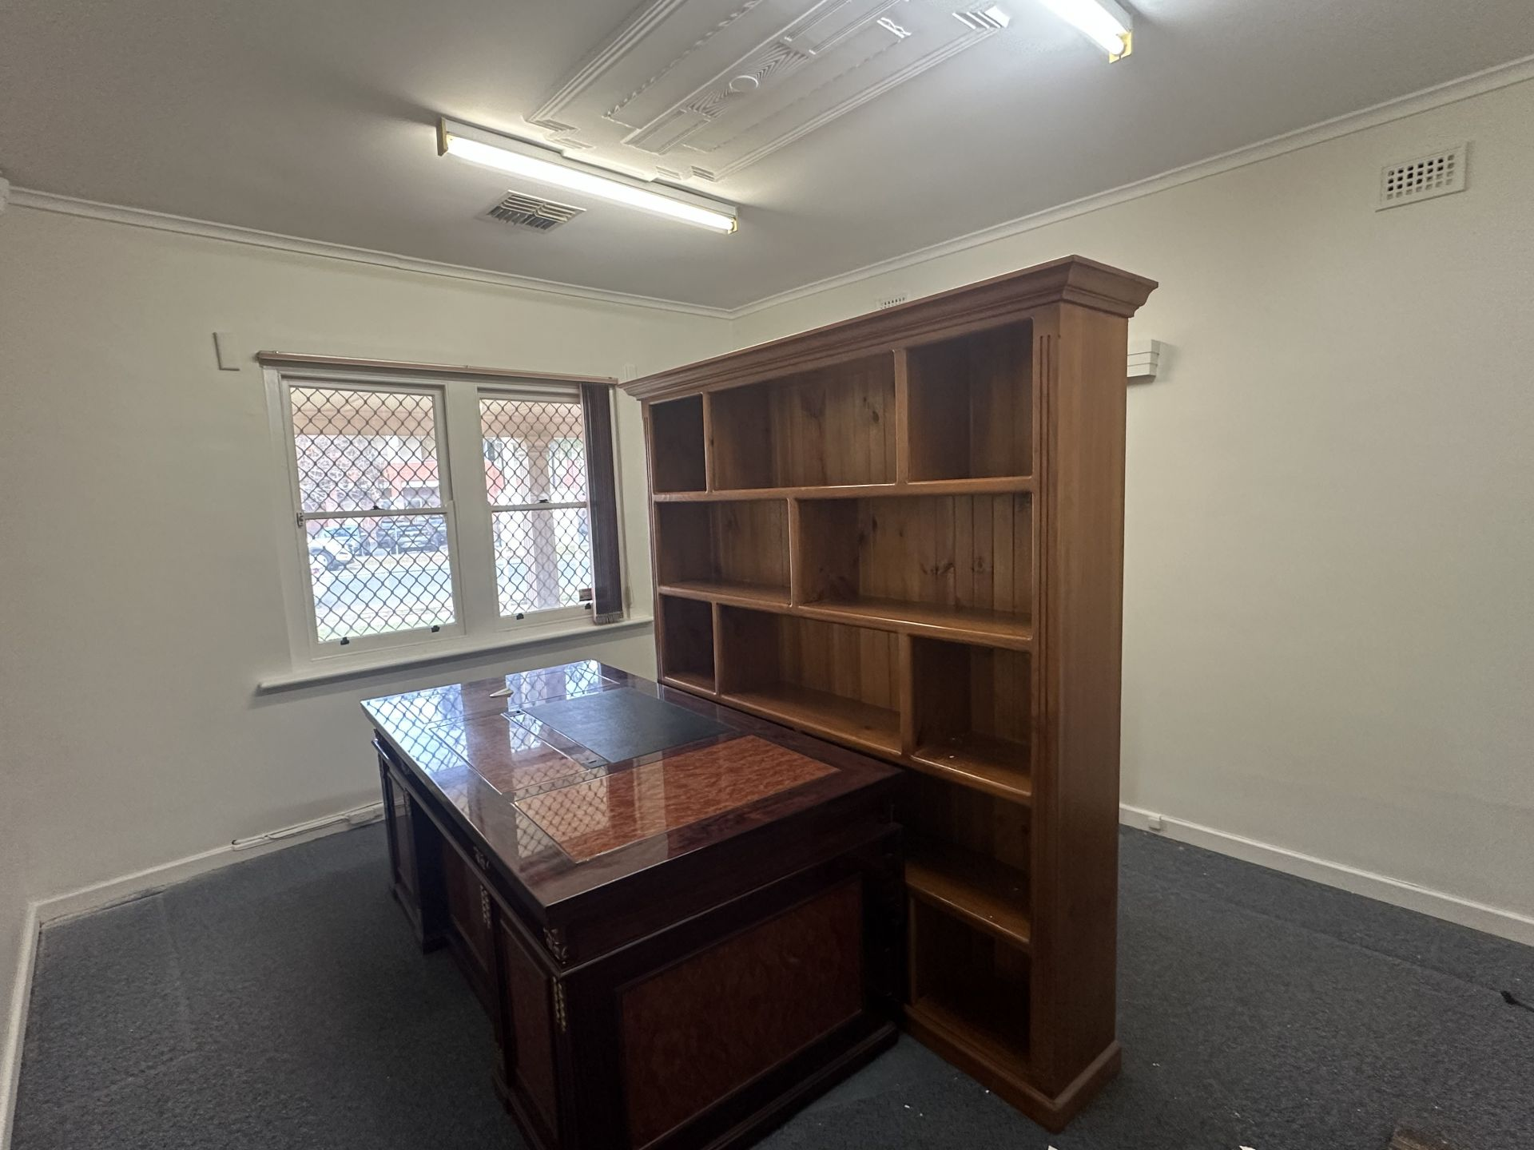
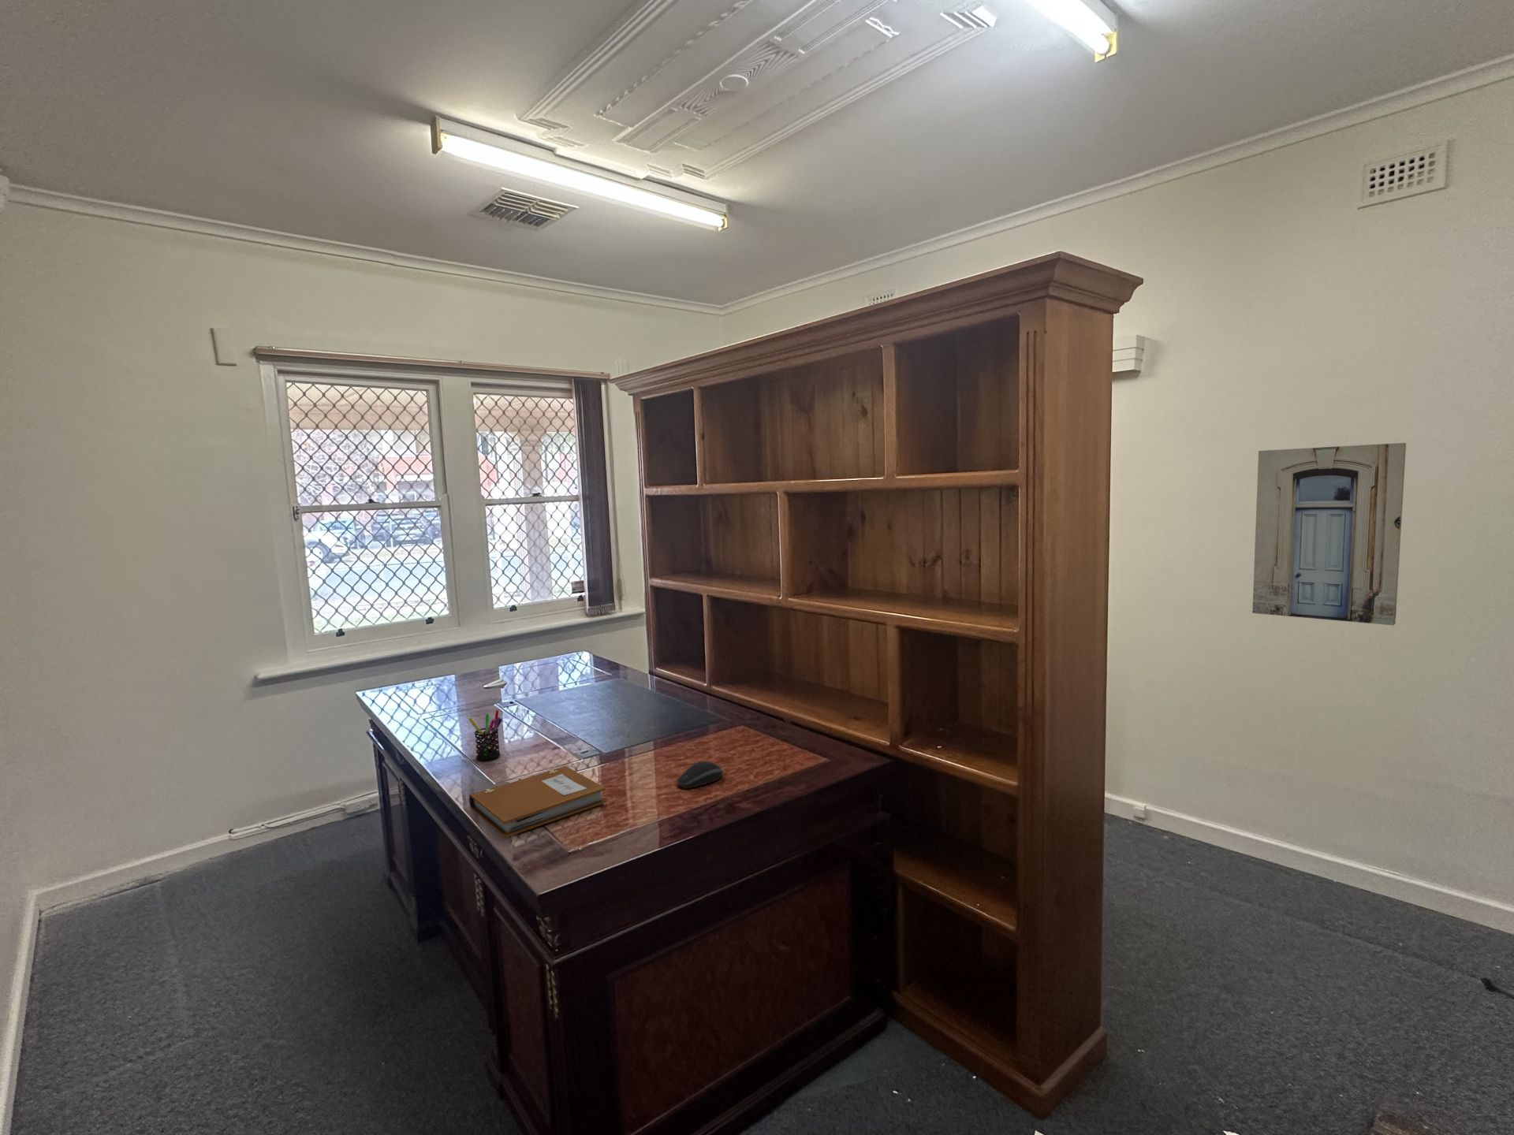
+ wall art [1252,442,1407,626]
+ computer mouse [677,759,724,789]
+ pen holder [467,709,503,762]
+ notebook [469,765,607,838]
